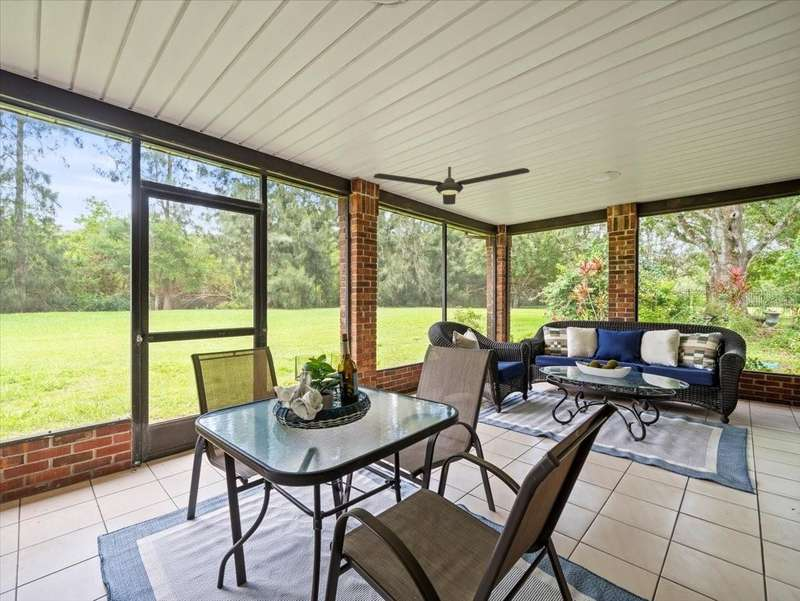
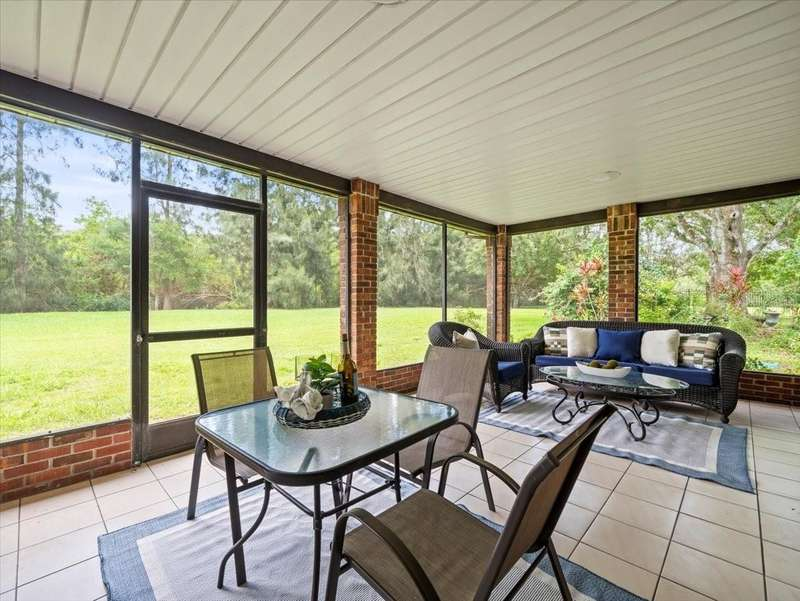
- ceiling fan [373,166,531,206]
